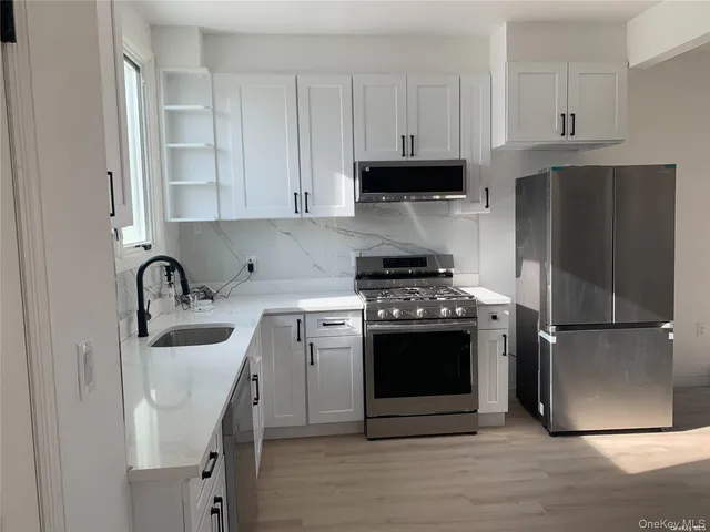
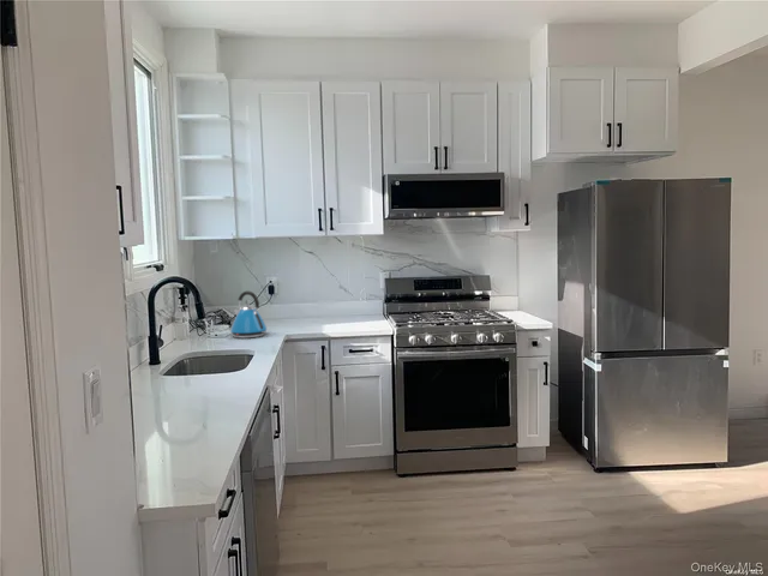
+ kettle [229,289,268,338]
